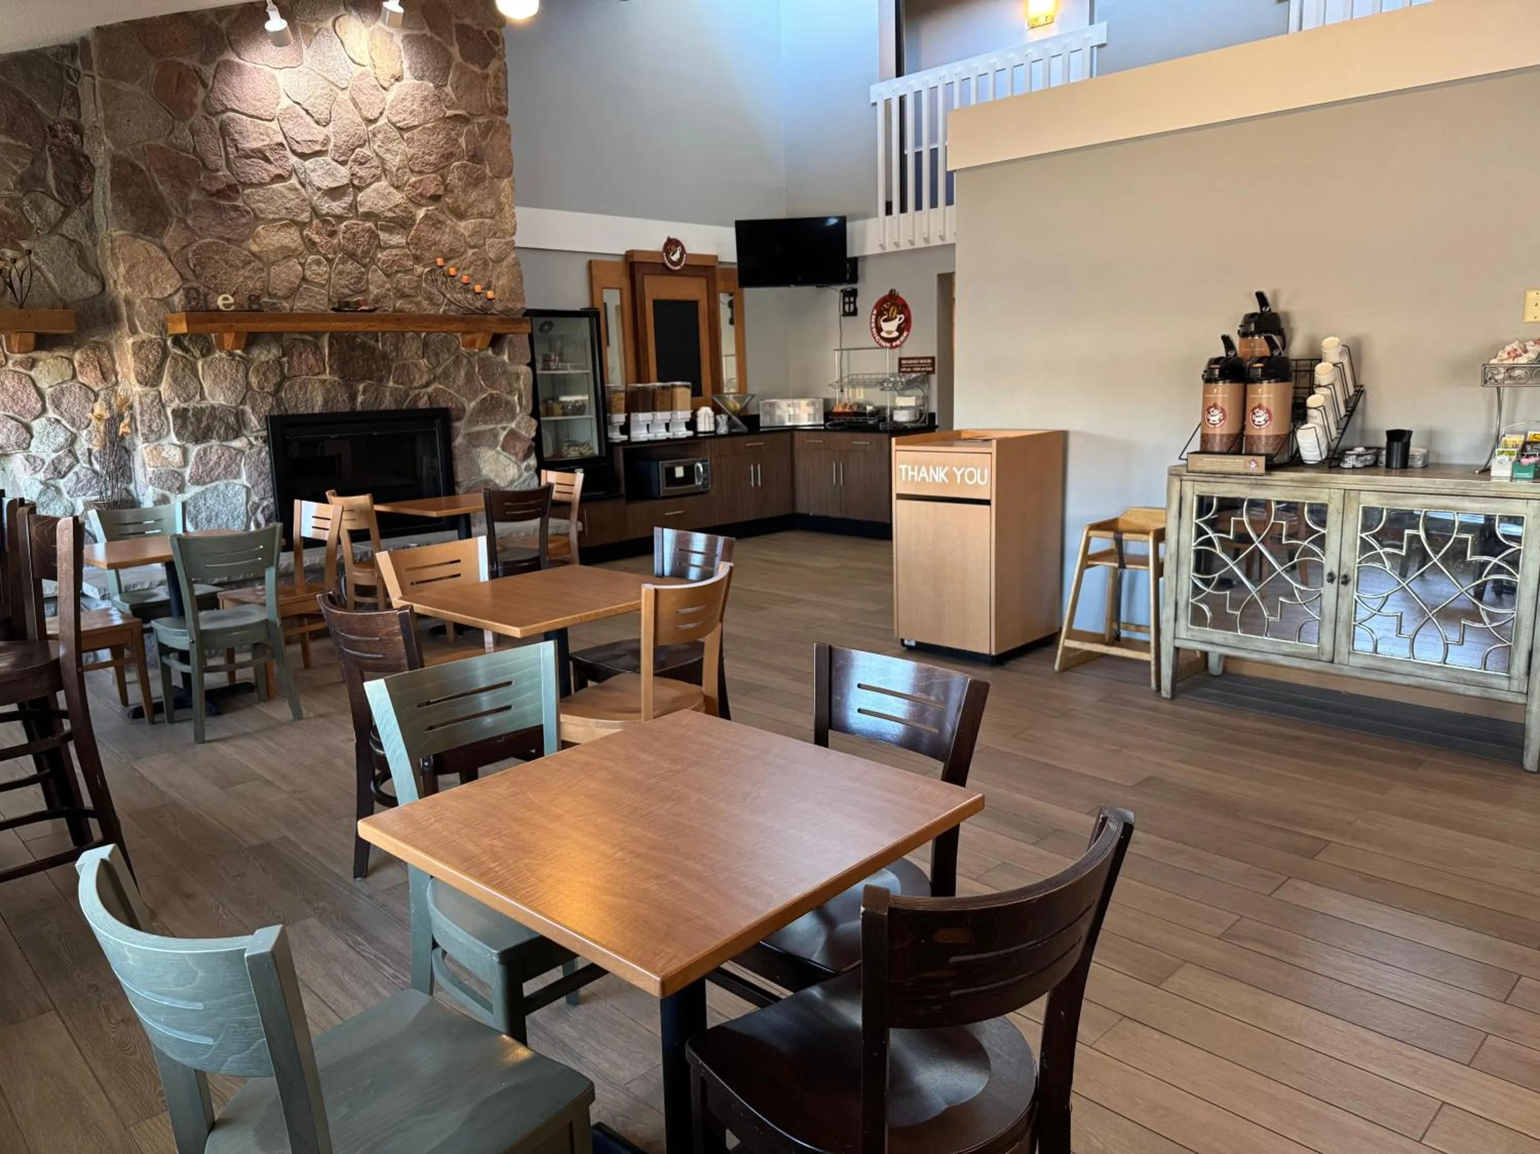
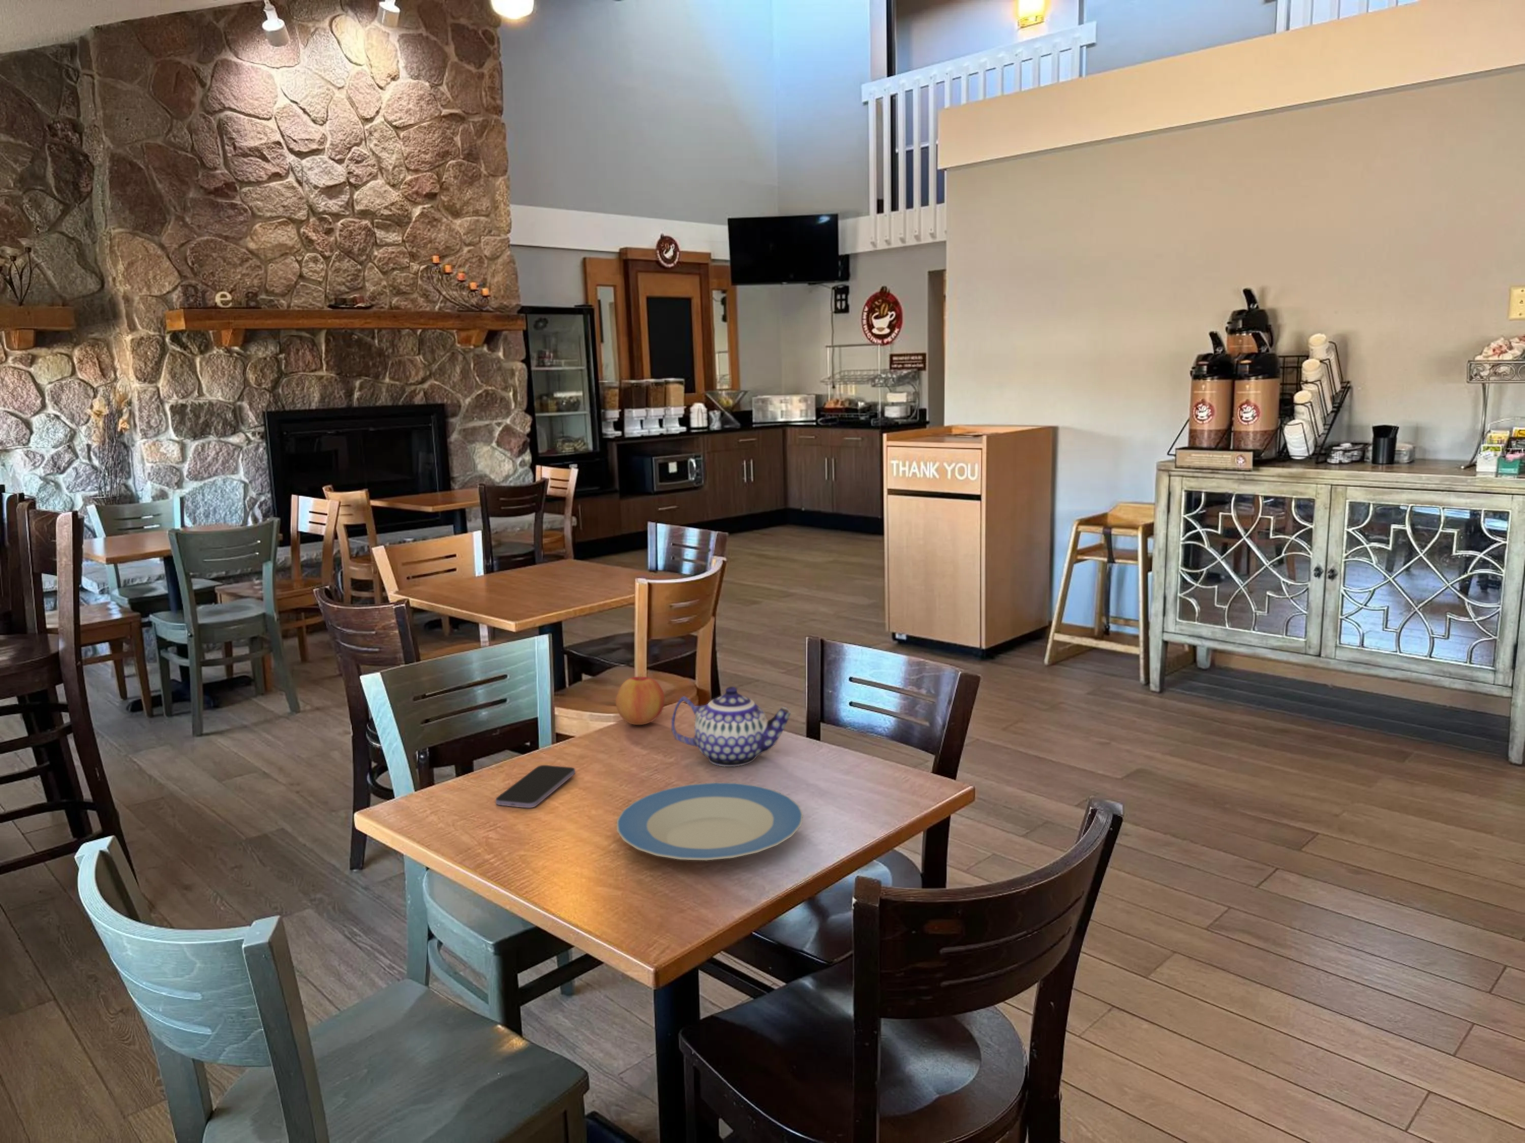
+ apple [615,672,665,725]
+ smartphone [495,765,576,808]
+ teapot [671,686,791,767]
+ plate [616,782,803,861]
